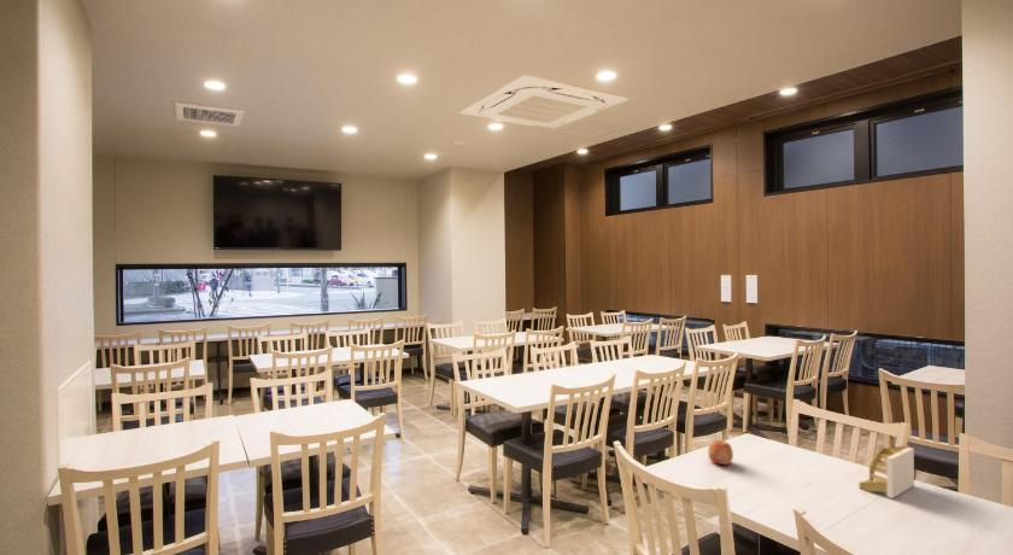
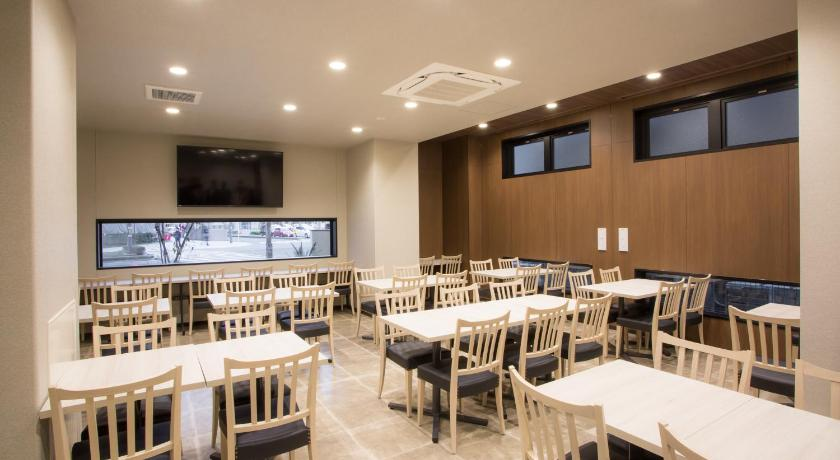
- napkin holder [859,444,915,500]
- apple [707,439,734,466]
